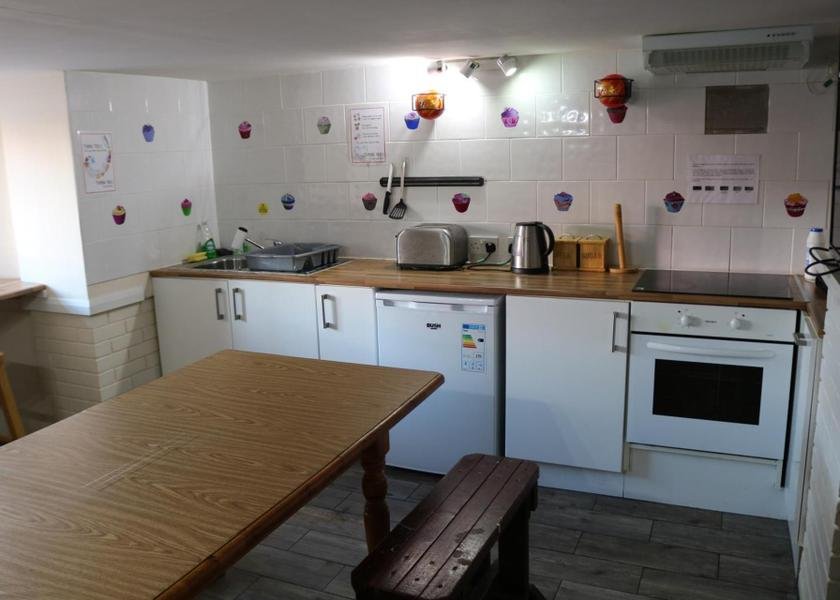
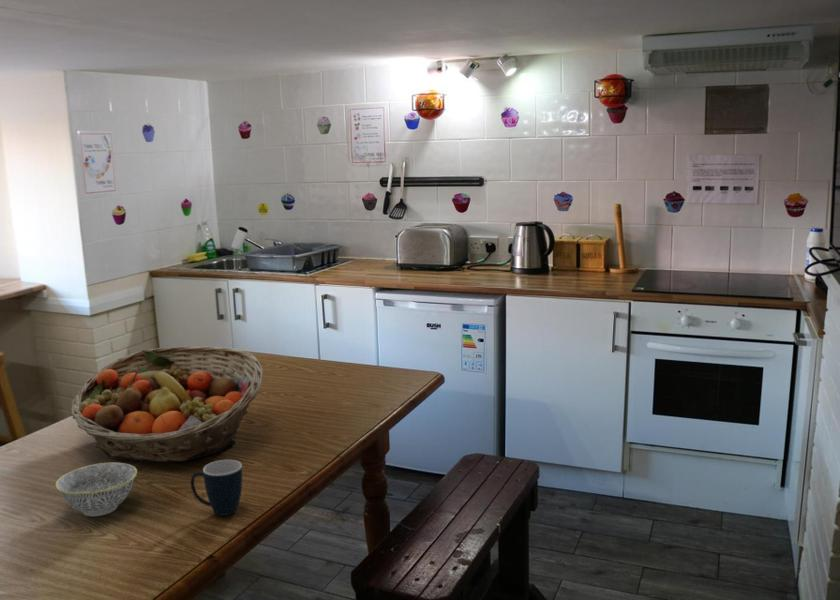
+ bowl [55,462,138,517]
+ mug [189,459,243,517]
+ fruit basket [69,345,264,463]
